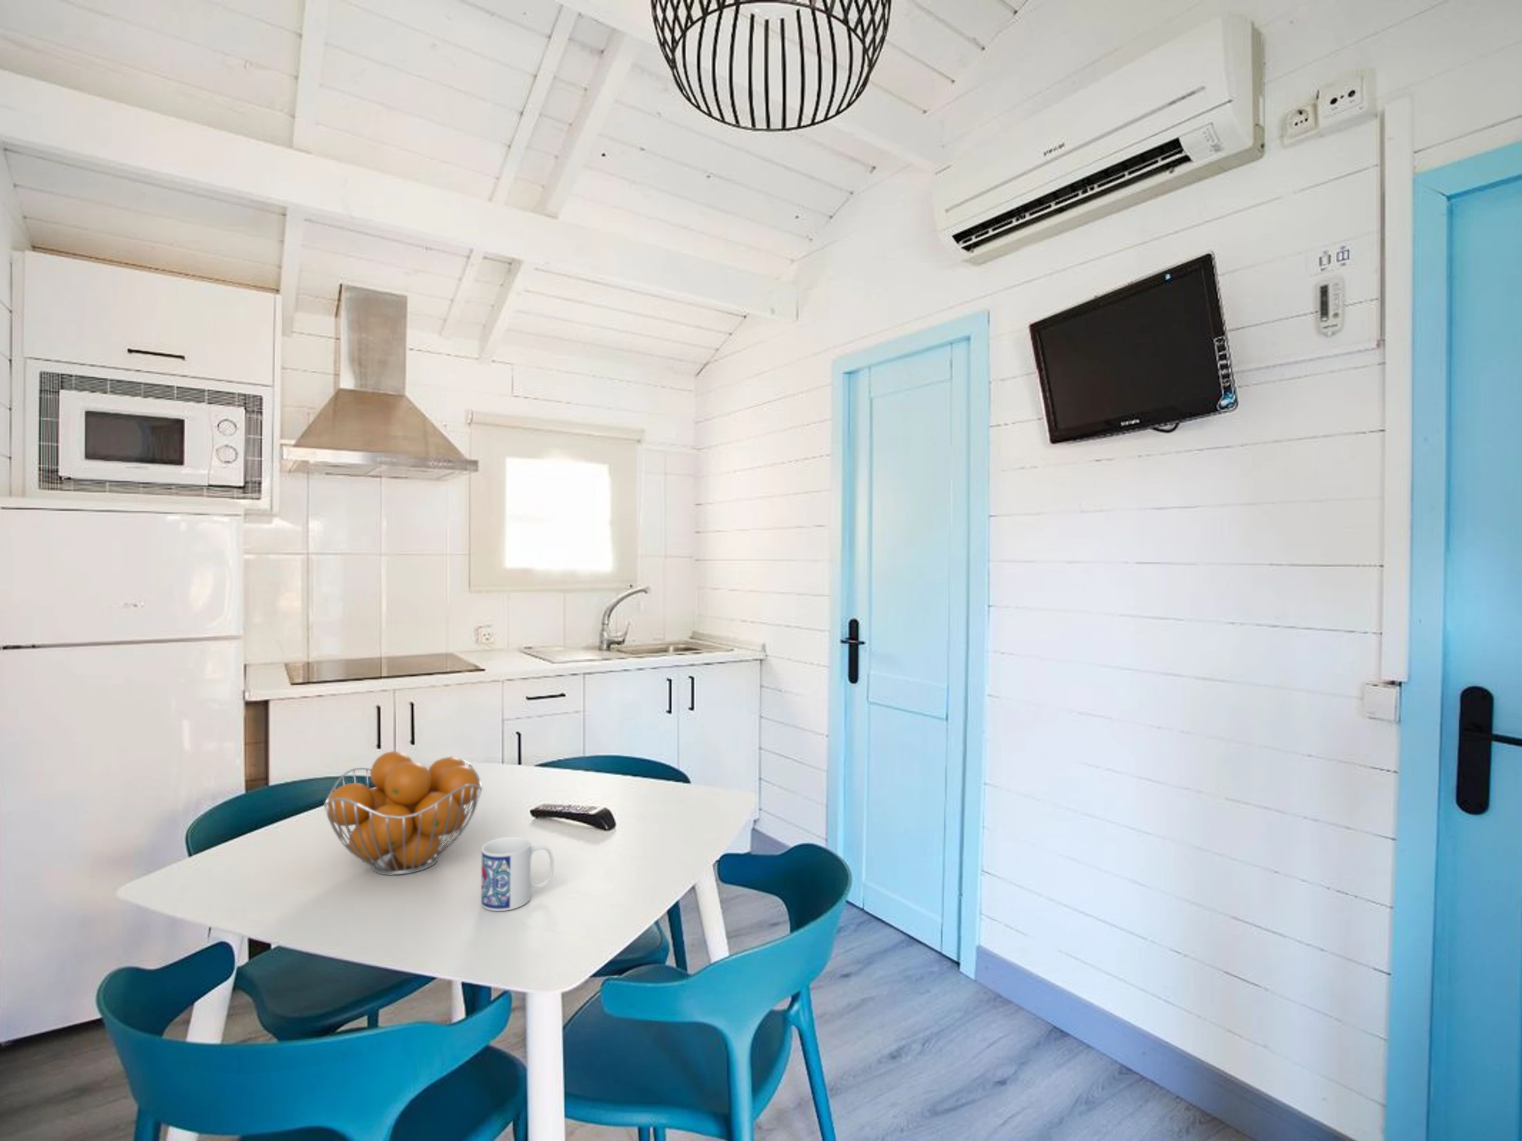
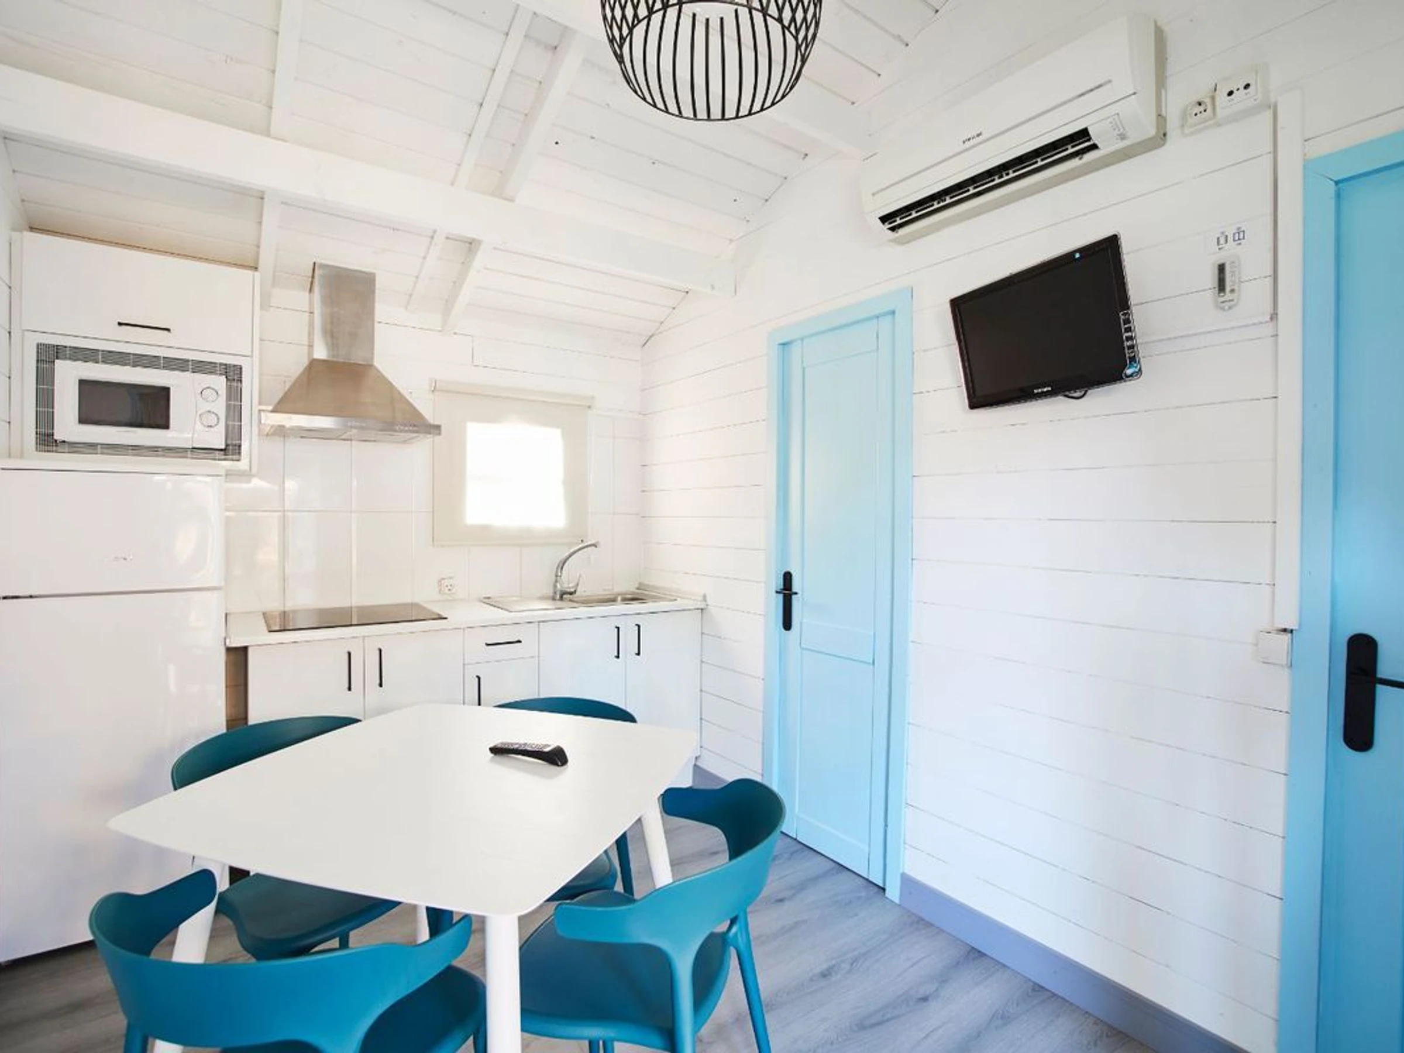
- fruit basket [324,750,483,876]
- mug [481,837,554,912]
